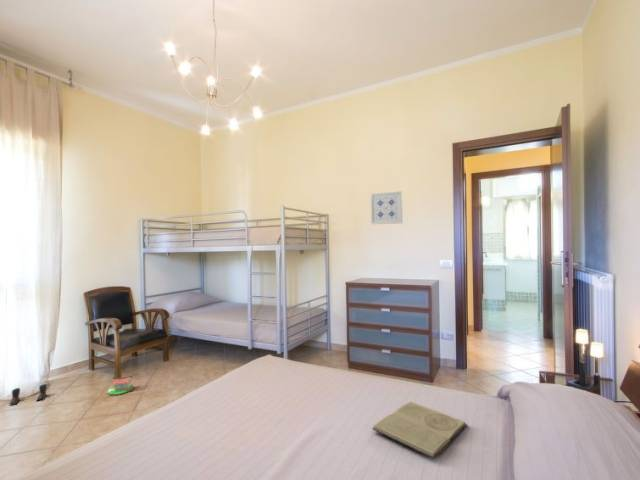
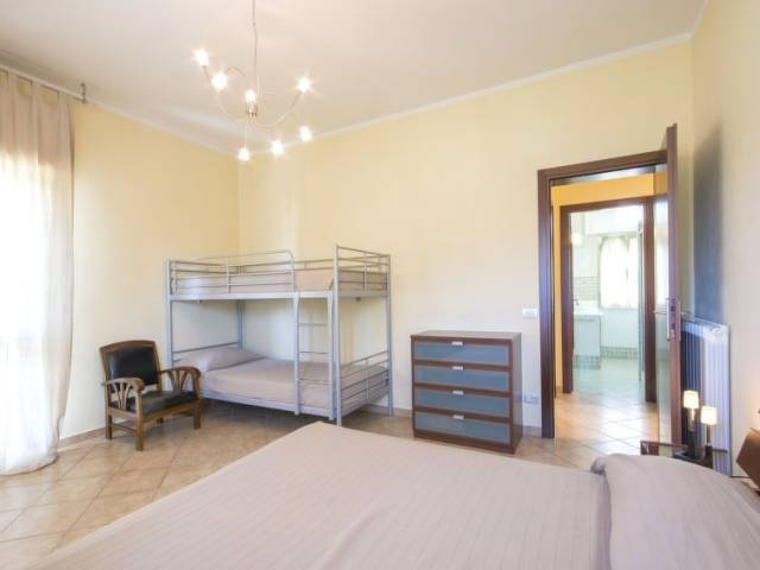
- boots [9,383,48,406]
- book [371,401,468,460]
- toy house [106,374,134,397]
- wall art [370,190,403,225]
